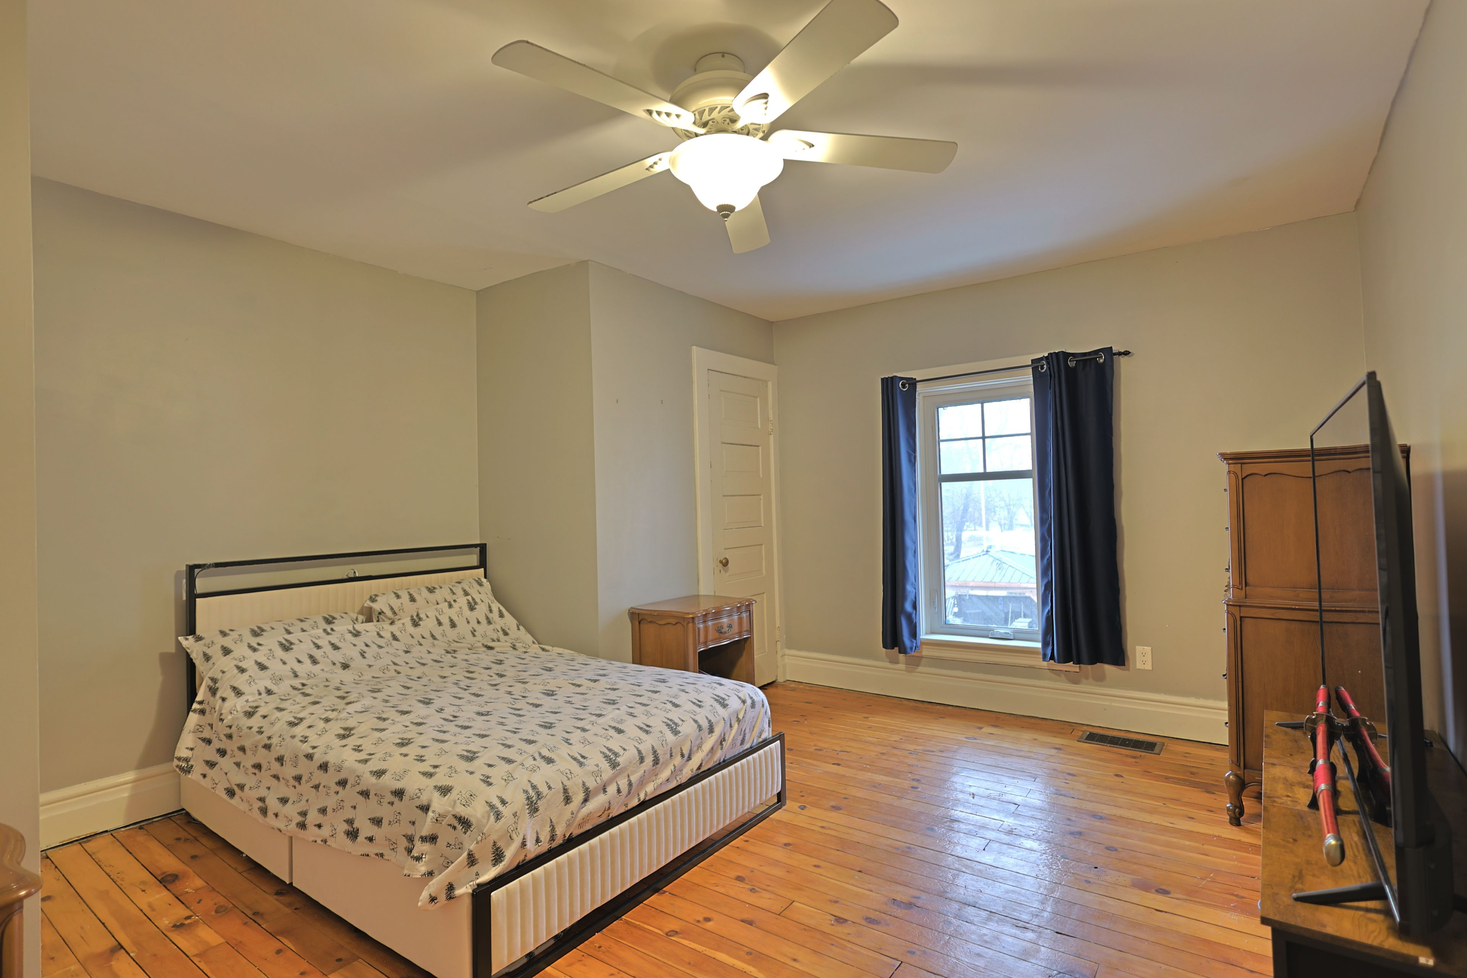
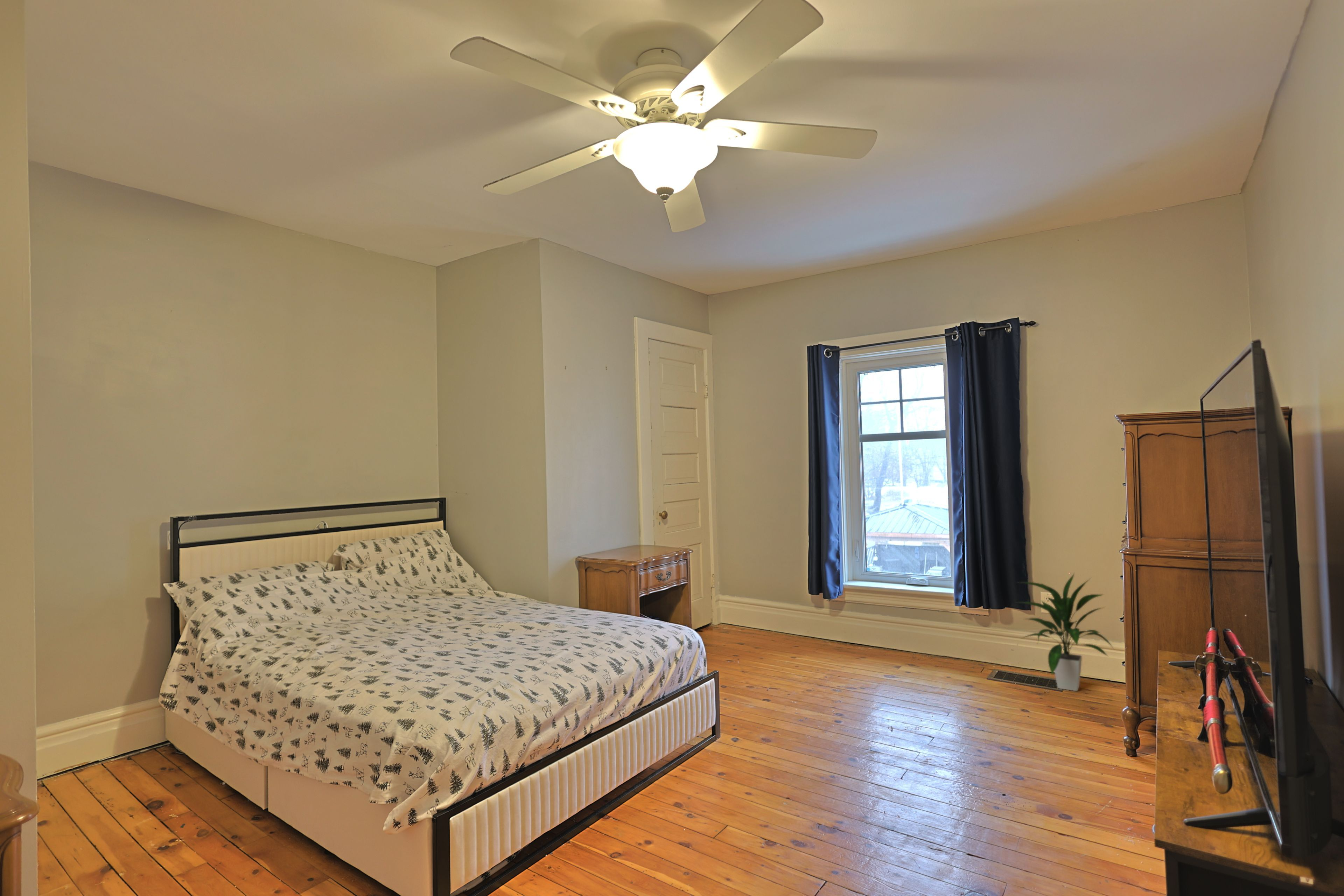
+ indoor plant [1015,572,1115,691]
